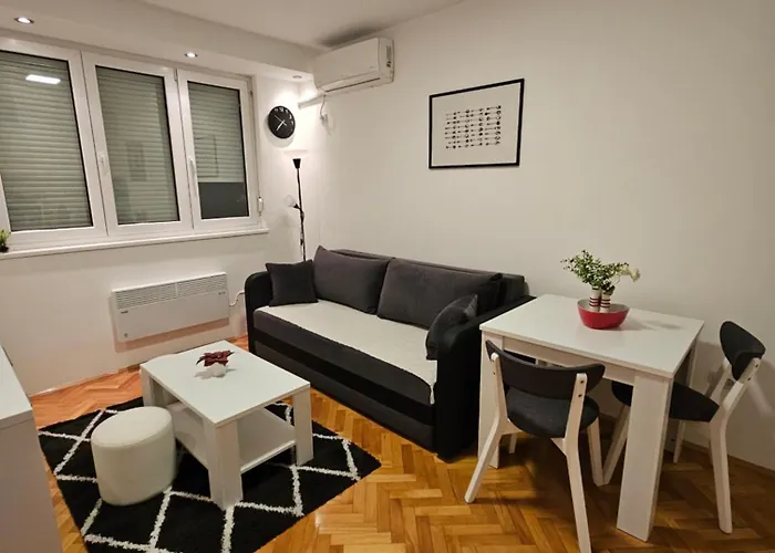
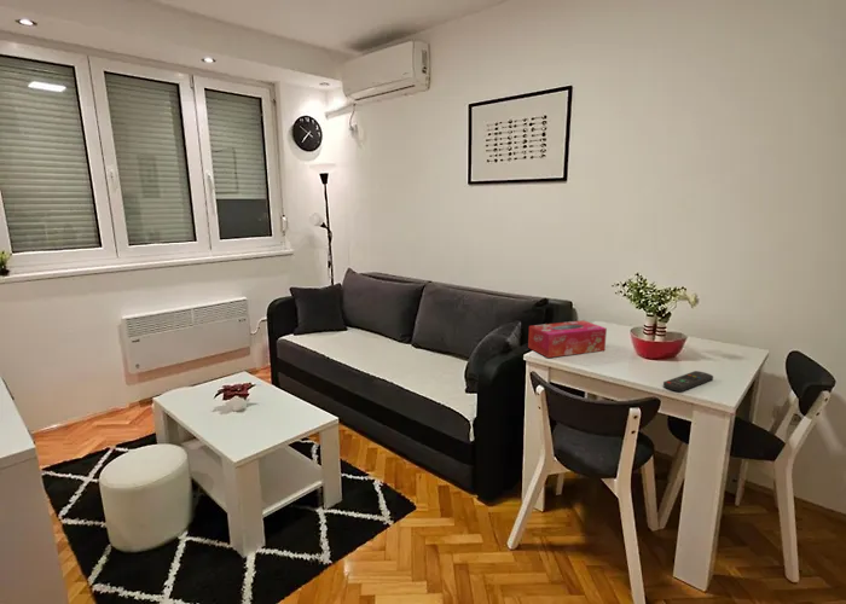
+ tissue box [527,319,608,359]
+ remote control [662,370,714,393]
